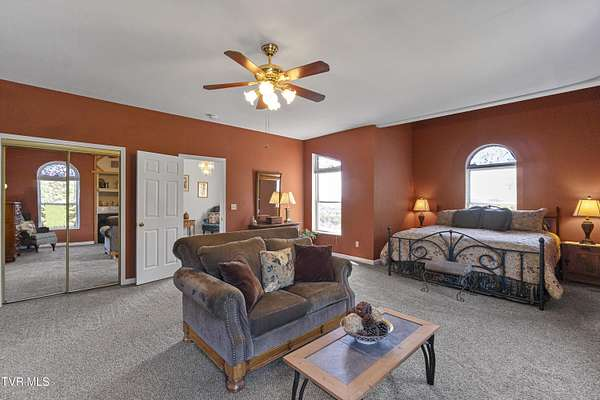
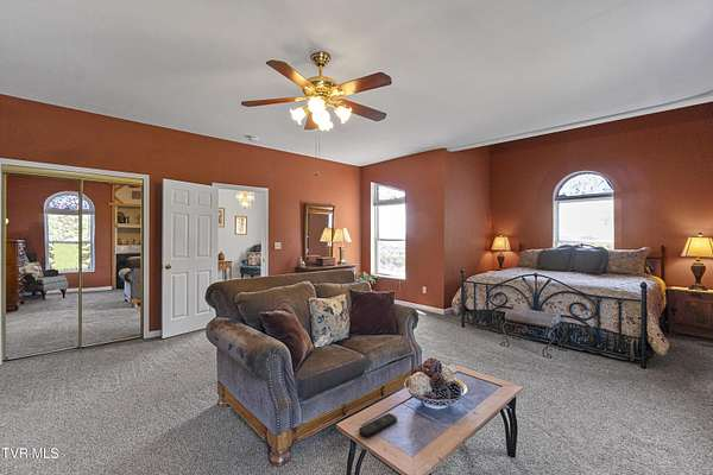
+ remote control [358,412,398,438]
